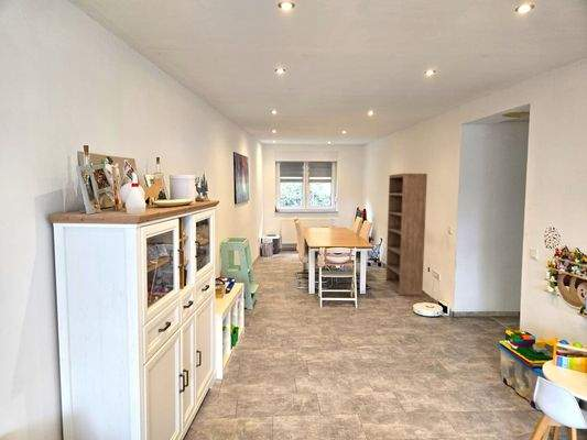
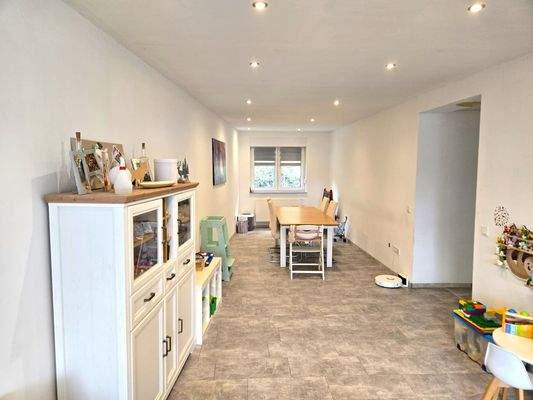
- bookshelf [384,173,428,296]
